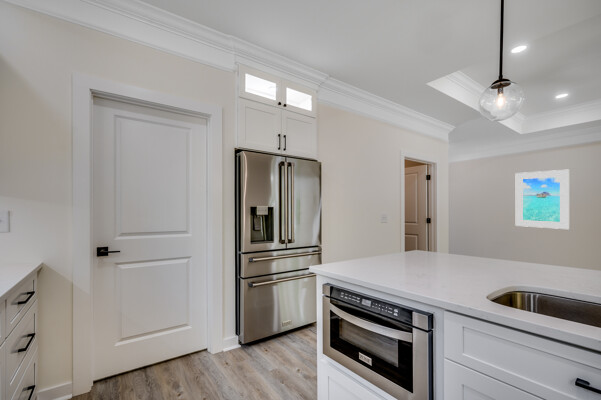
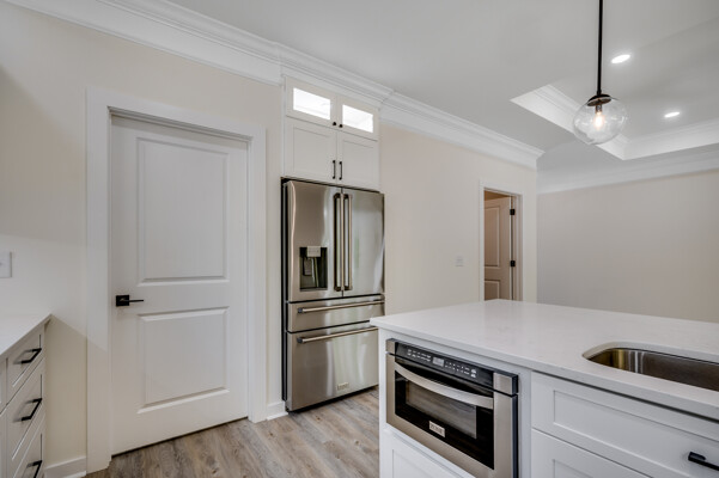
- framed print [515,169,570,230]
